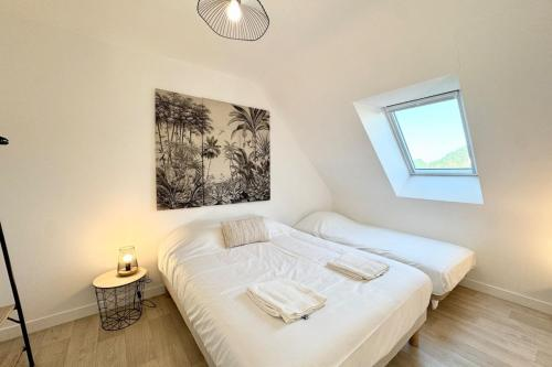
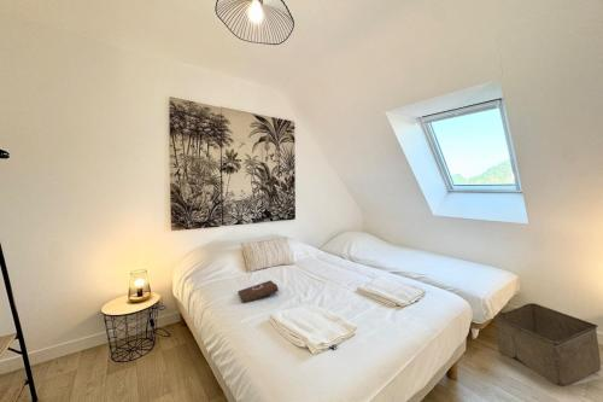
+ storage bin [493,302,602,388]
+ book [236,279,280,304]
